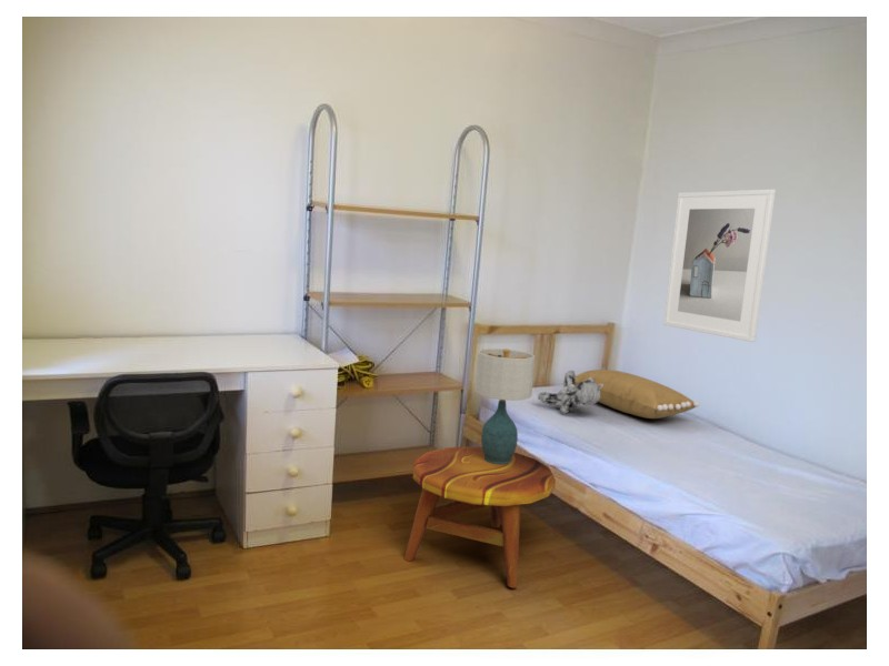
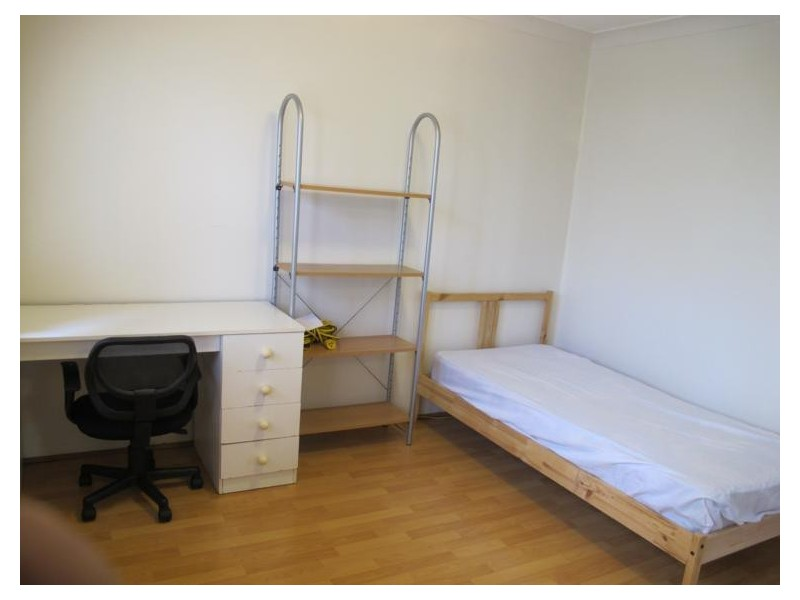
- table lamp [473,347,536,464]
- side table [403,445,557,588]
- pillow [575,369,700,420]
- teddy bear [537,370,603,415]
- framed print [662,188,777,343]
